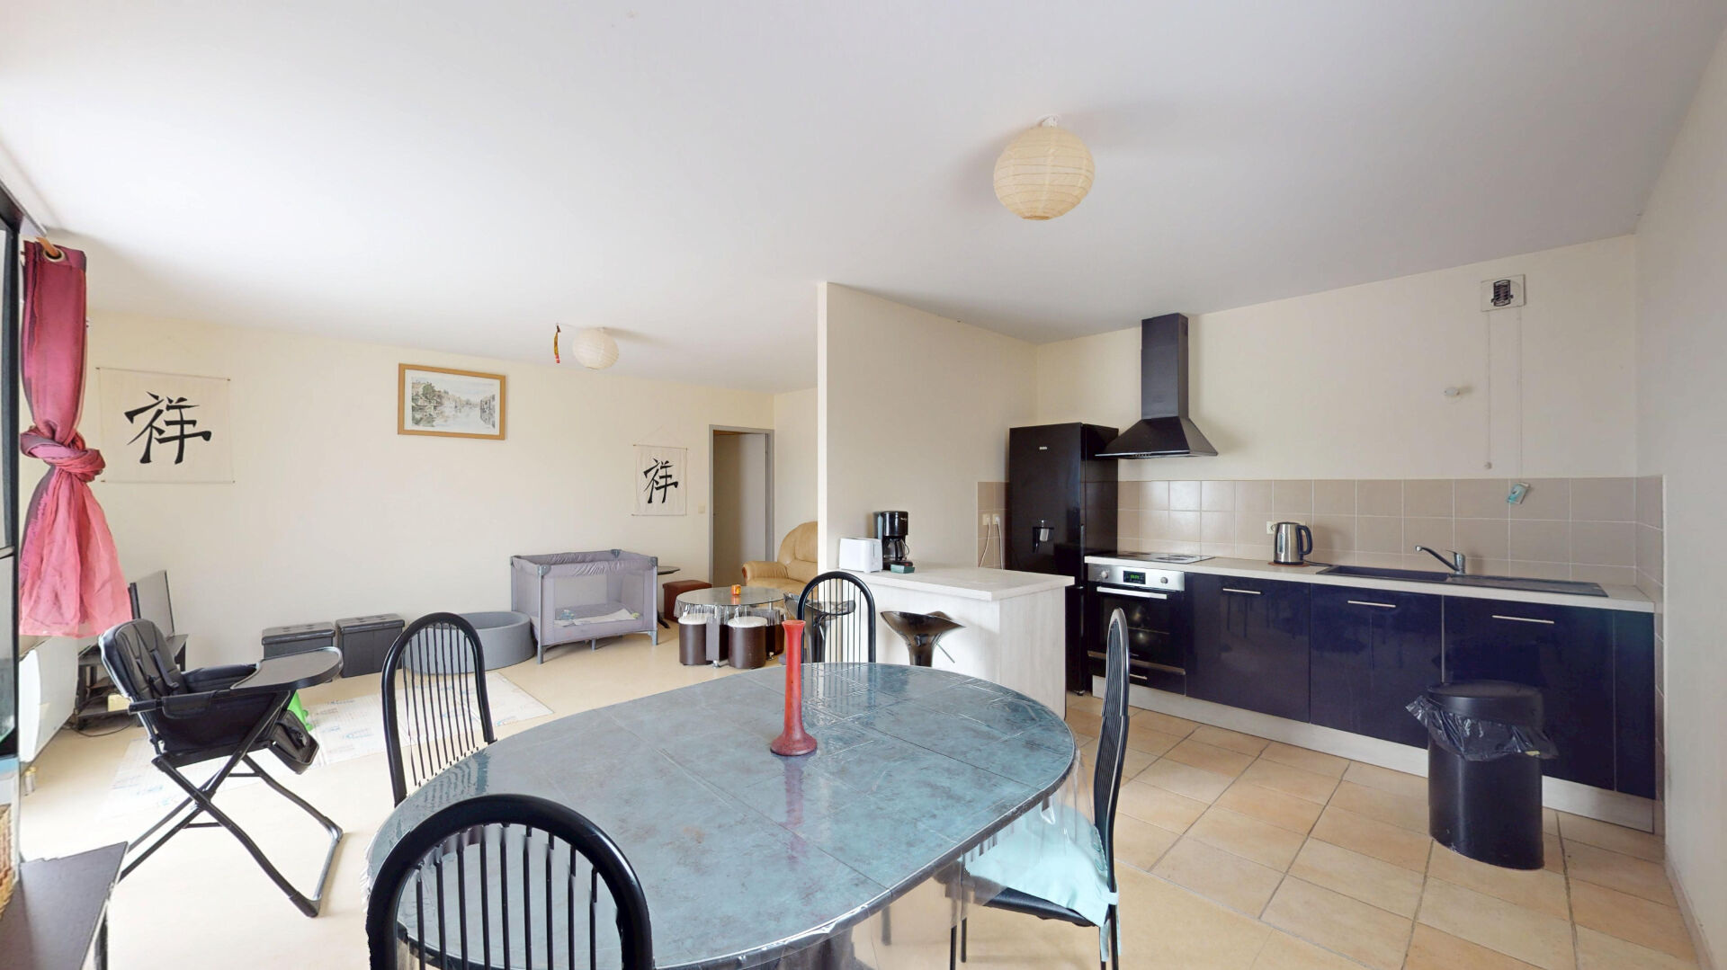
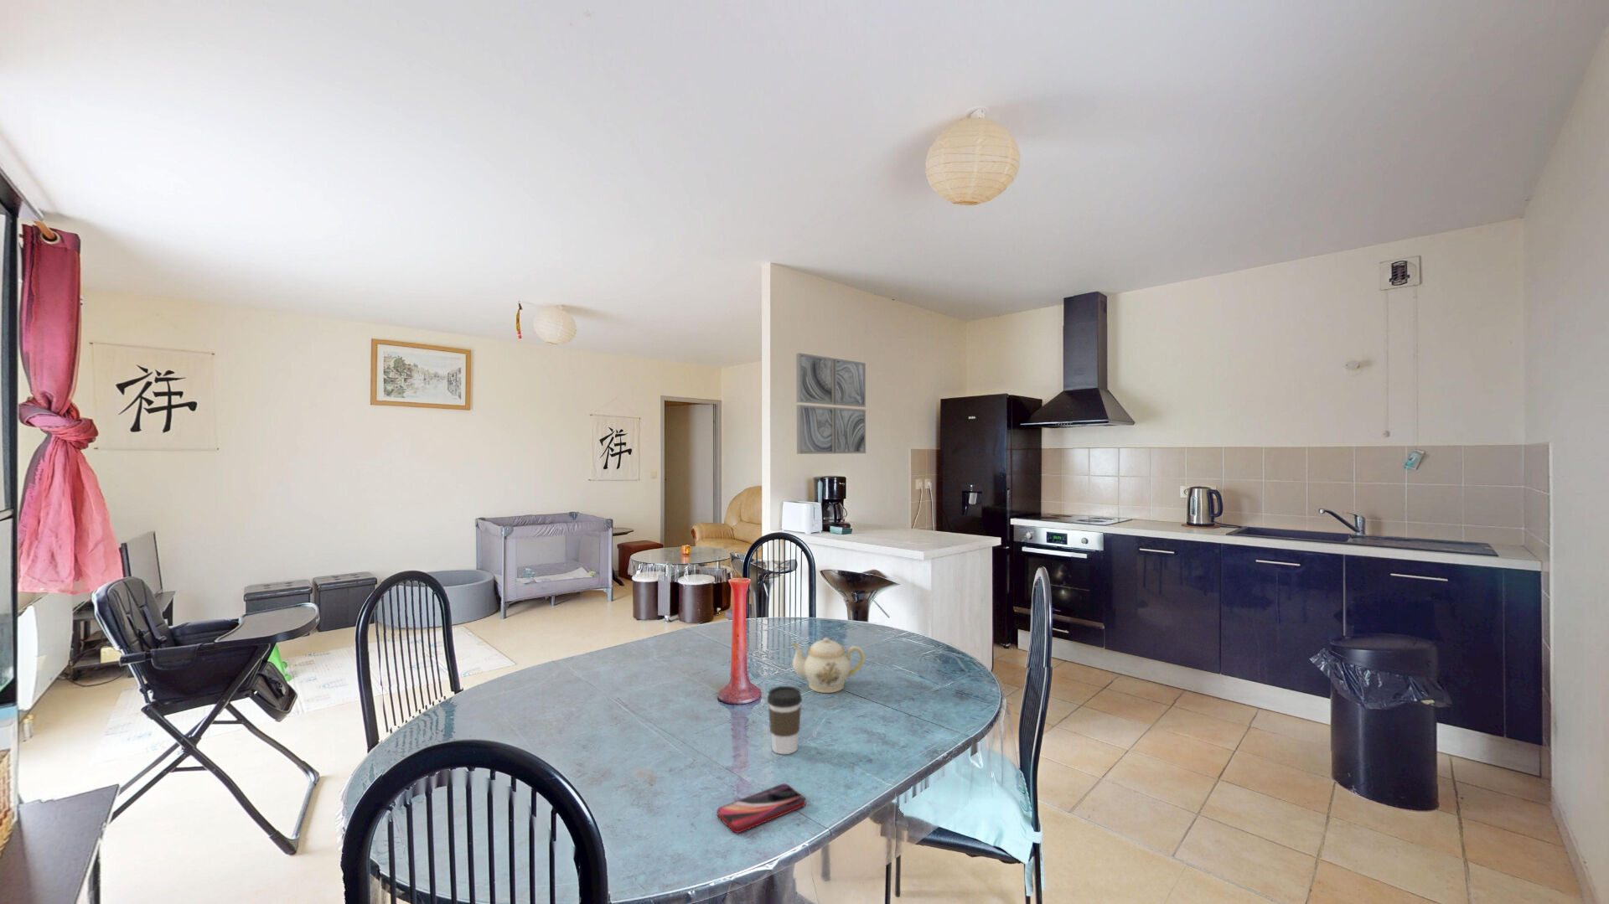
+ wall art [796,351,866,455]
+ teapot [791,637,865,694]
+ coffee cup [767,685,802,755]
+ smartphone [716,784,807,833]
